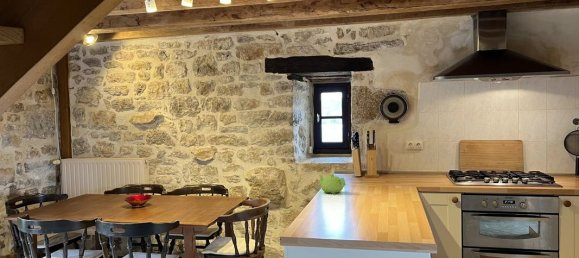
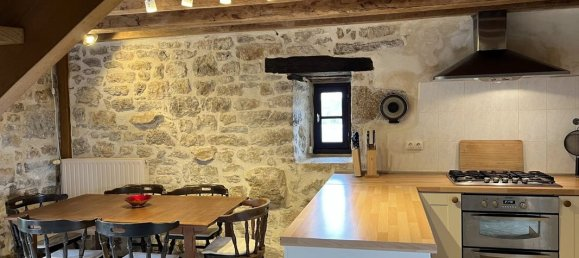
- teapot [317,172,347,195]
